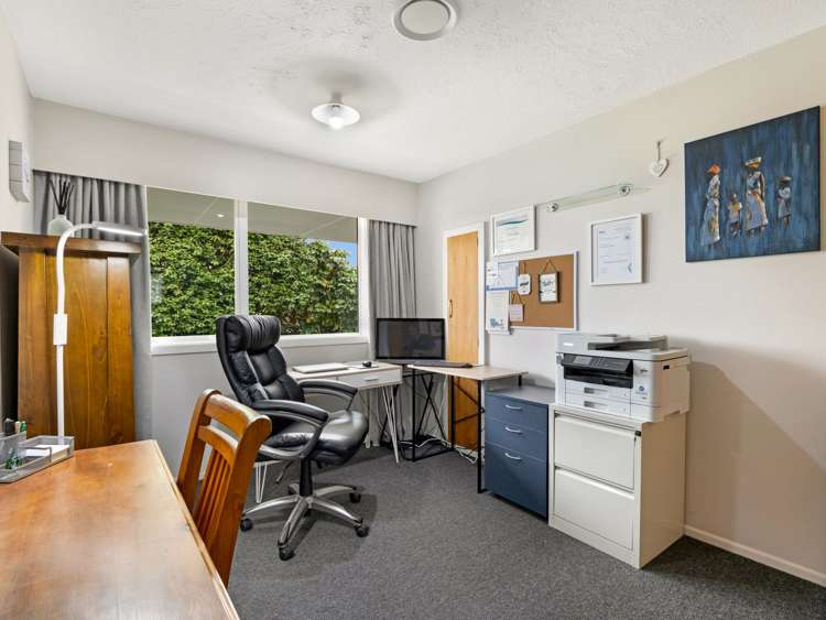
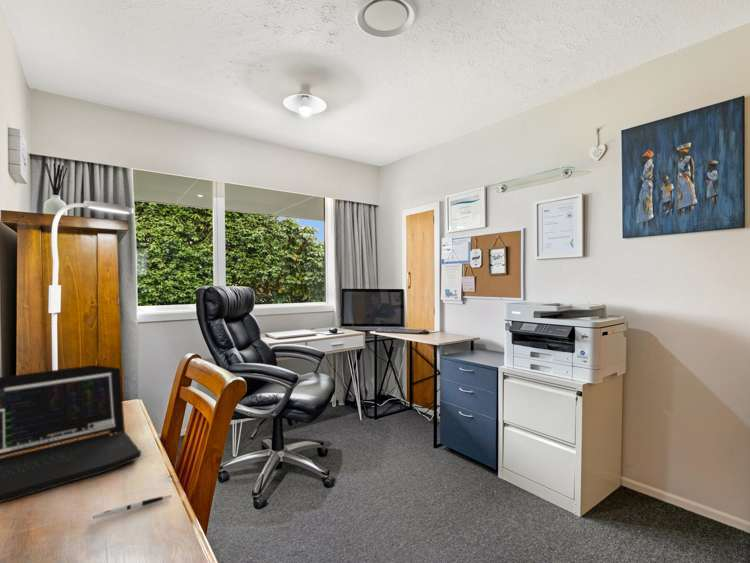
+ laptop [0,364,142,504]
+ pen [92,494,173,520]
